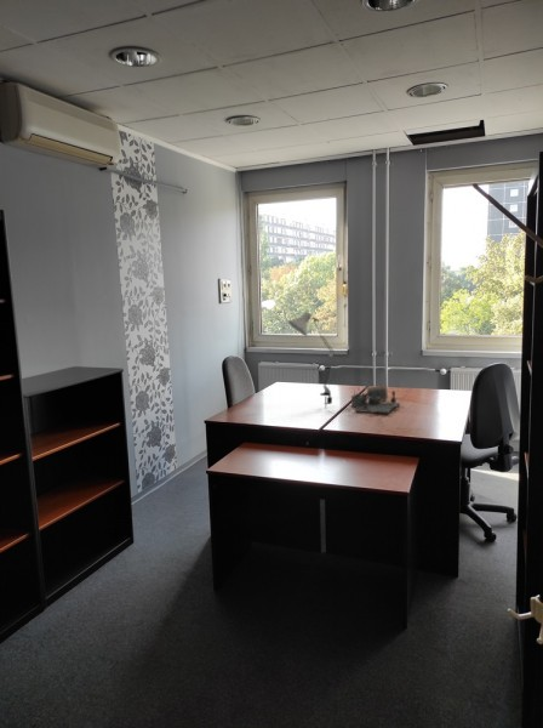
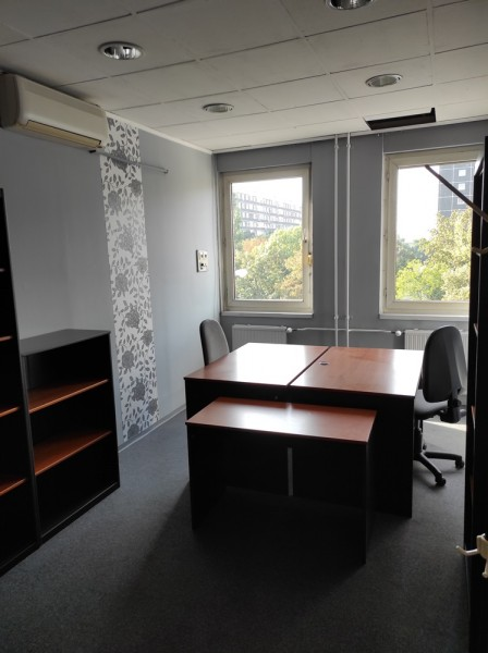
- desk organizer [350,383,401,416]
- desk lamp [287,311,336,409]
